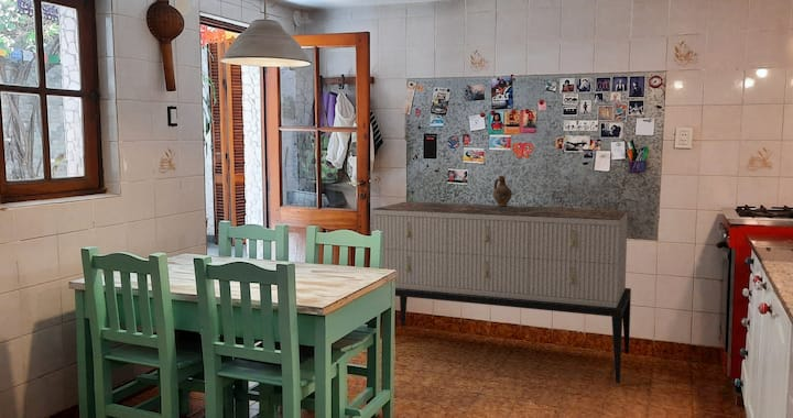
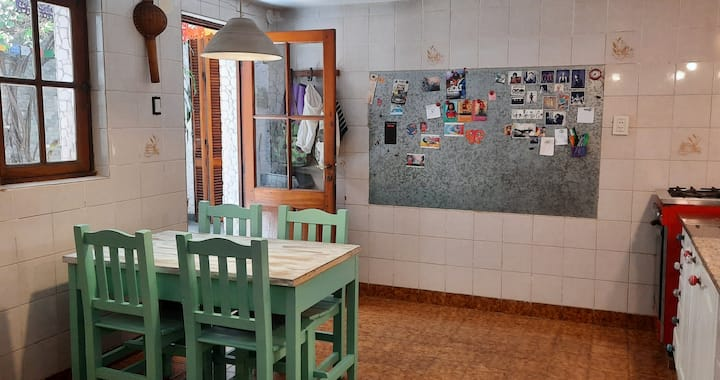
- ceramic jug [492,175,513,207]
- sideboard [371,201,632,385]
